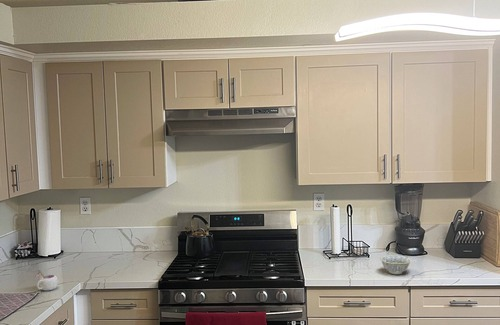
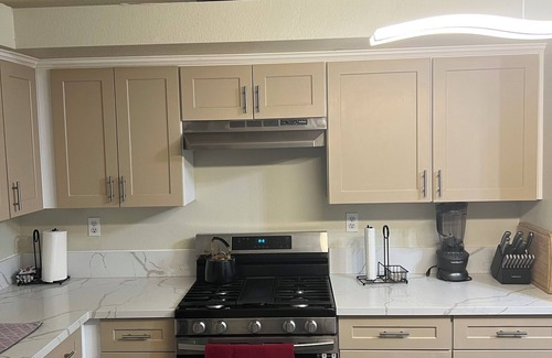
- bowl [379,255,412,275]
- mug [35,270,59,291]
